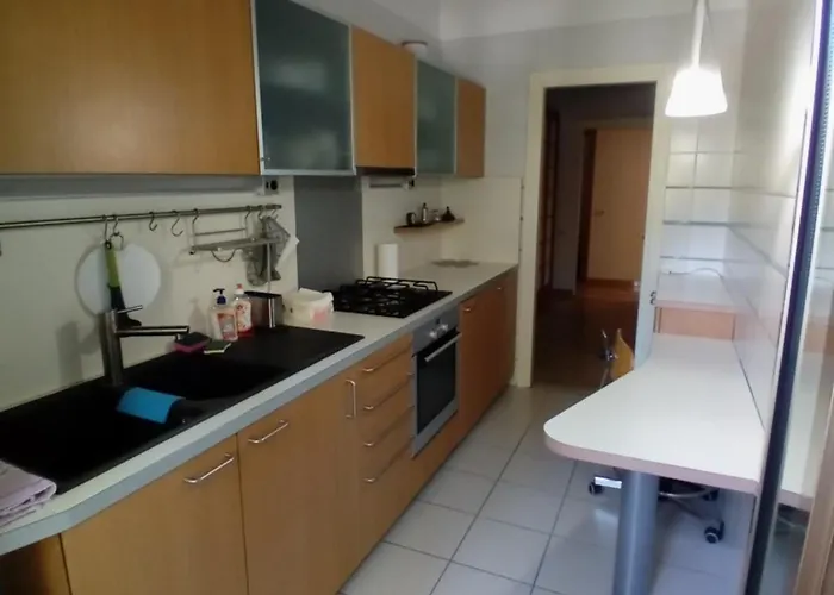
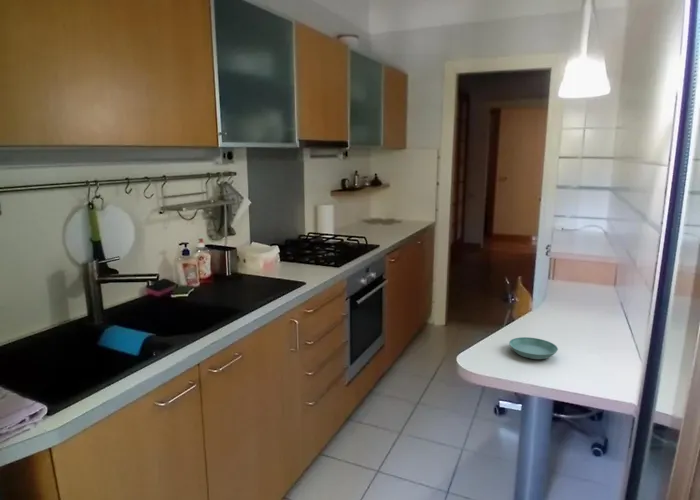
+ saucer [508,336,559,360]
